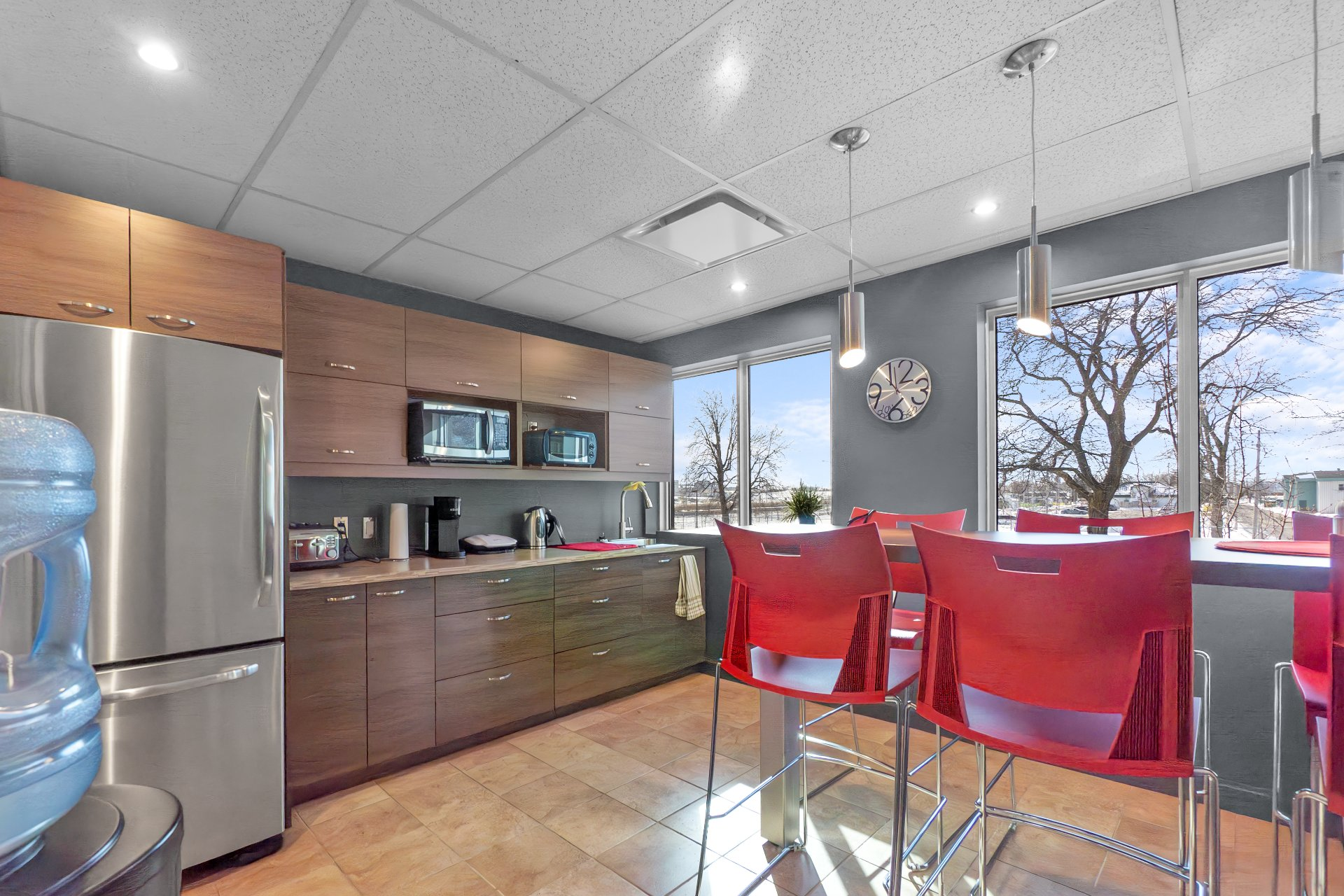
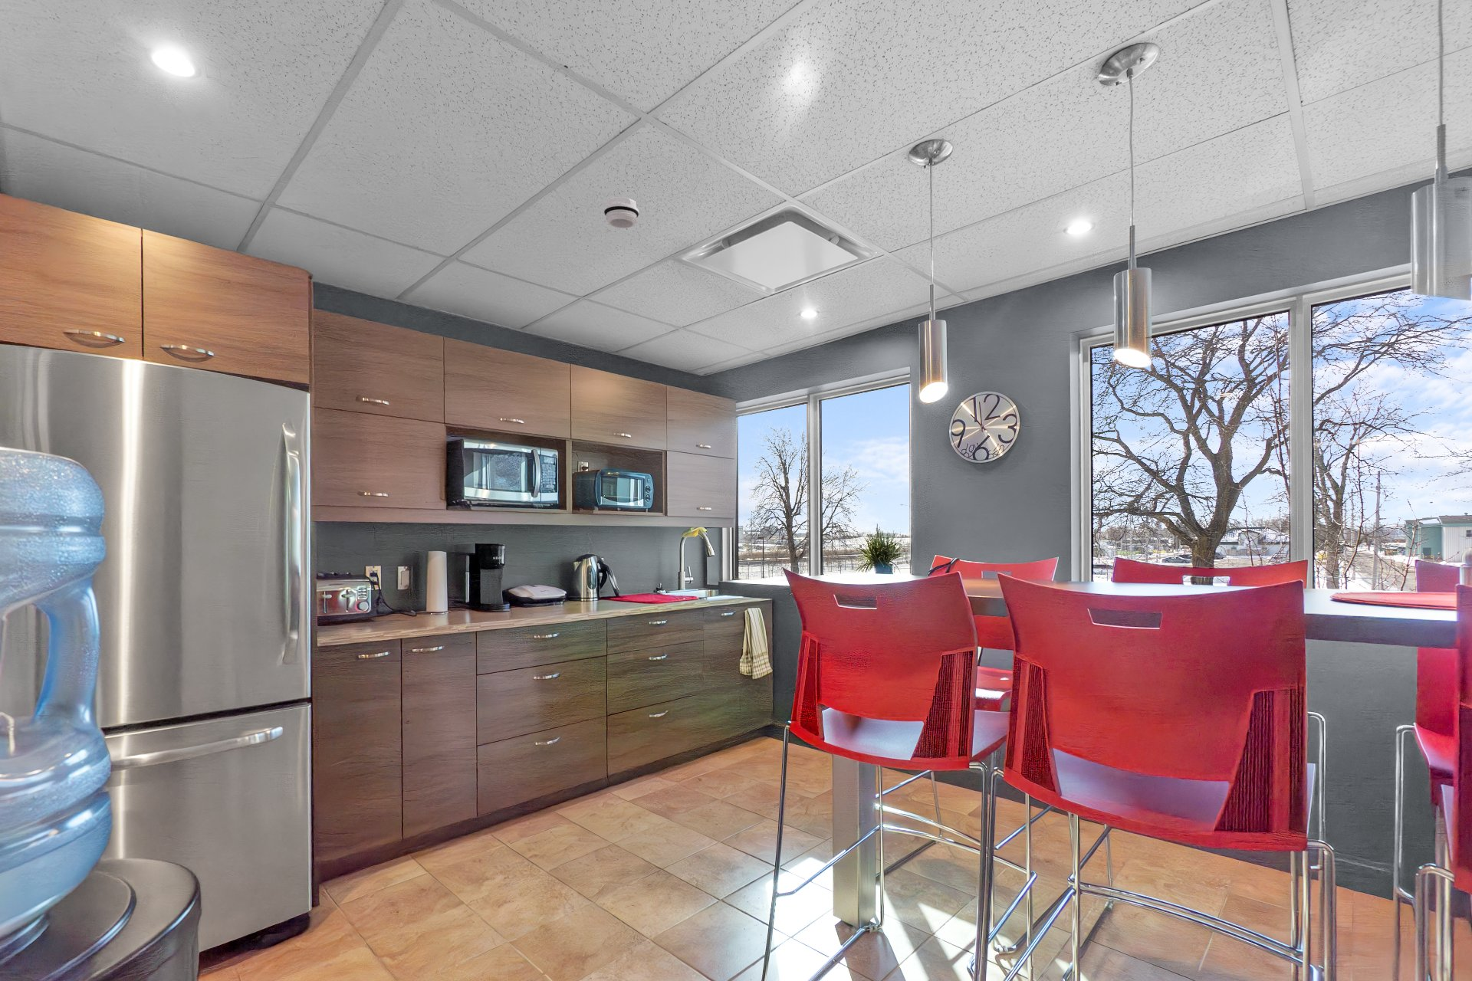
+ smoke detector [603,196,640,229]
